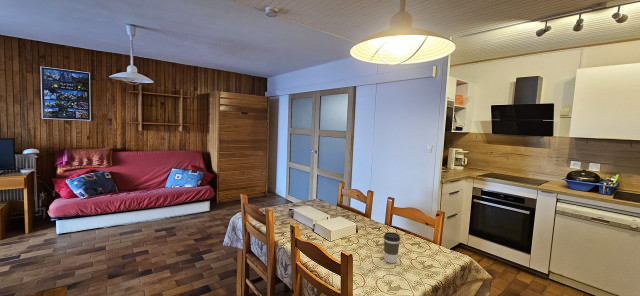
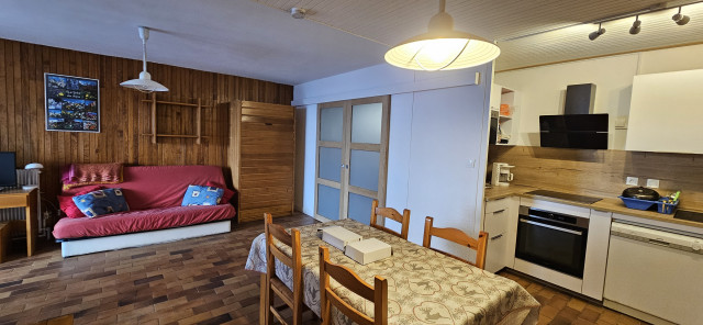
- coffee cup [383,231,401,264]
